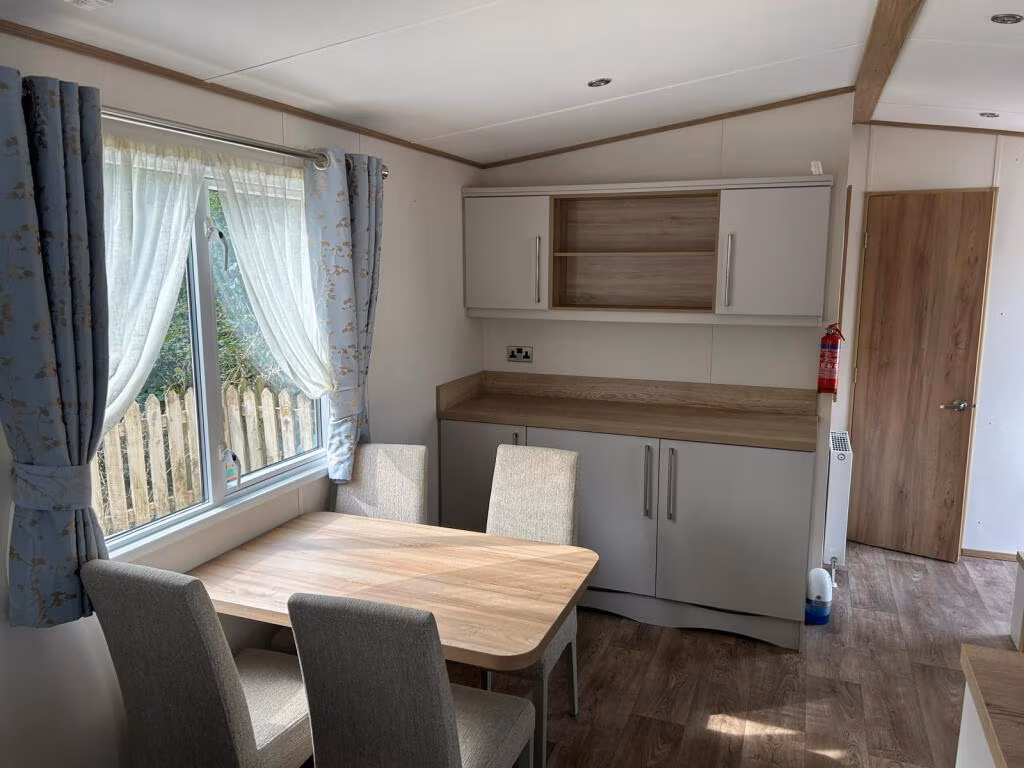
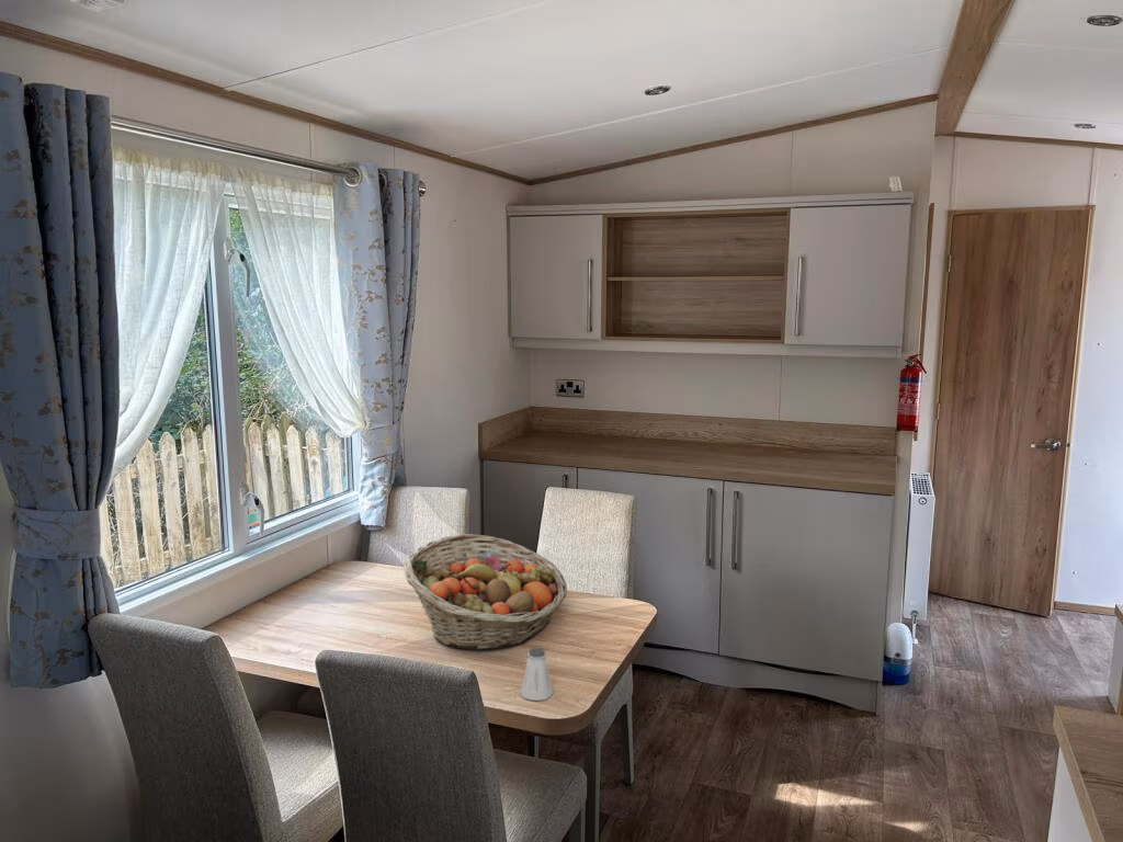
+ saltshaker [520,647,554,702]
+ fruit basket [402,533,568,651]
